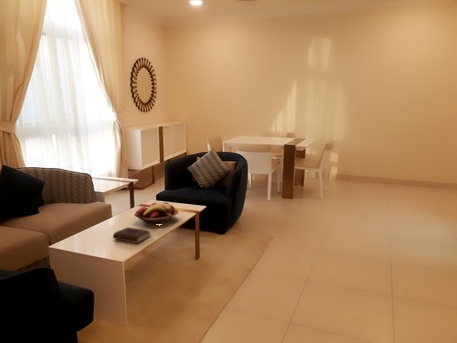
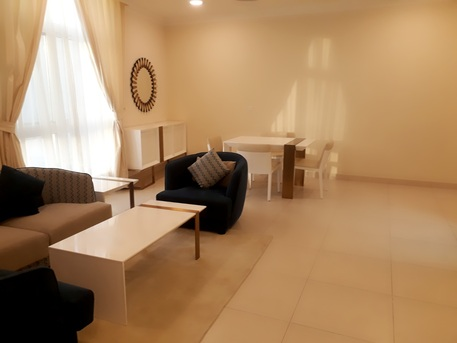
- book [112,226,152,244]
- fruit basket [134,201,180,225]
